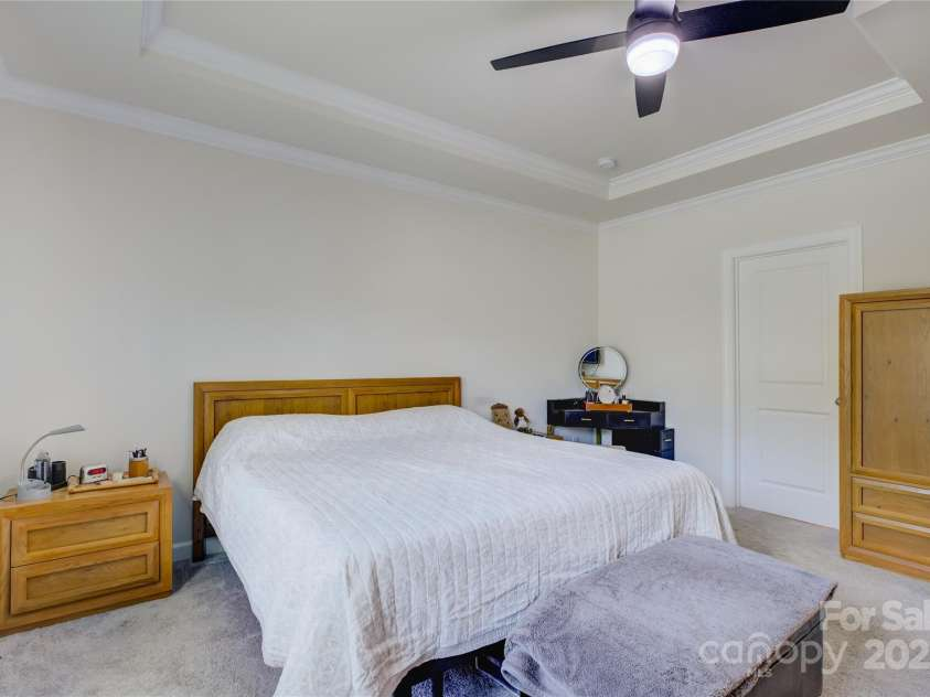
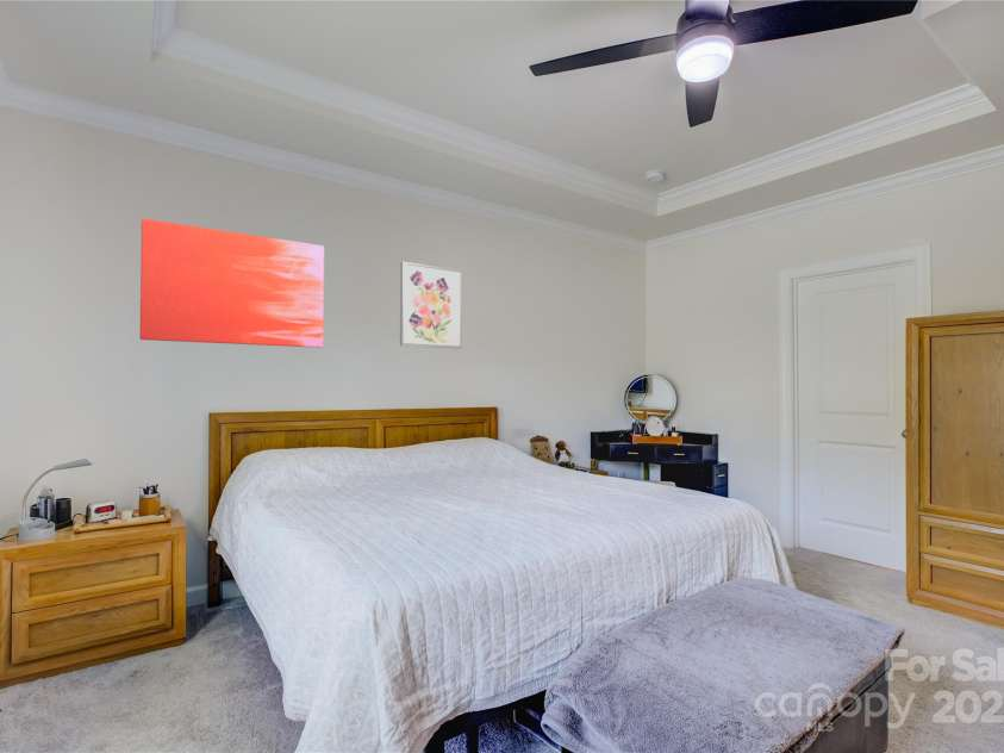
+ wall art [399,261,463,350]
+ wall art [139,218,325,349]
